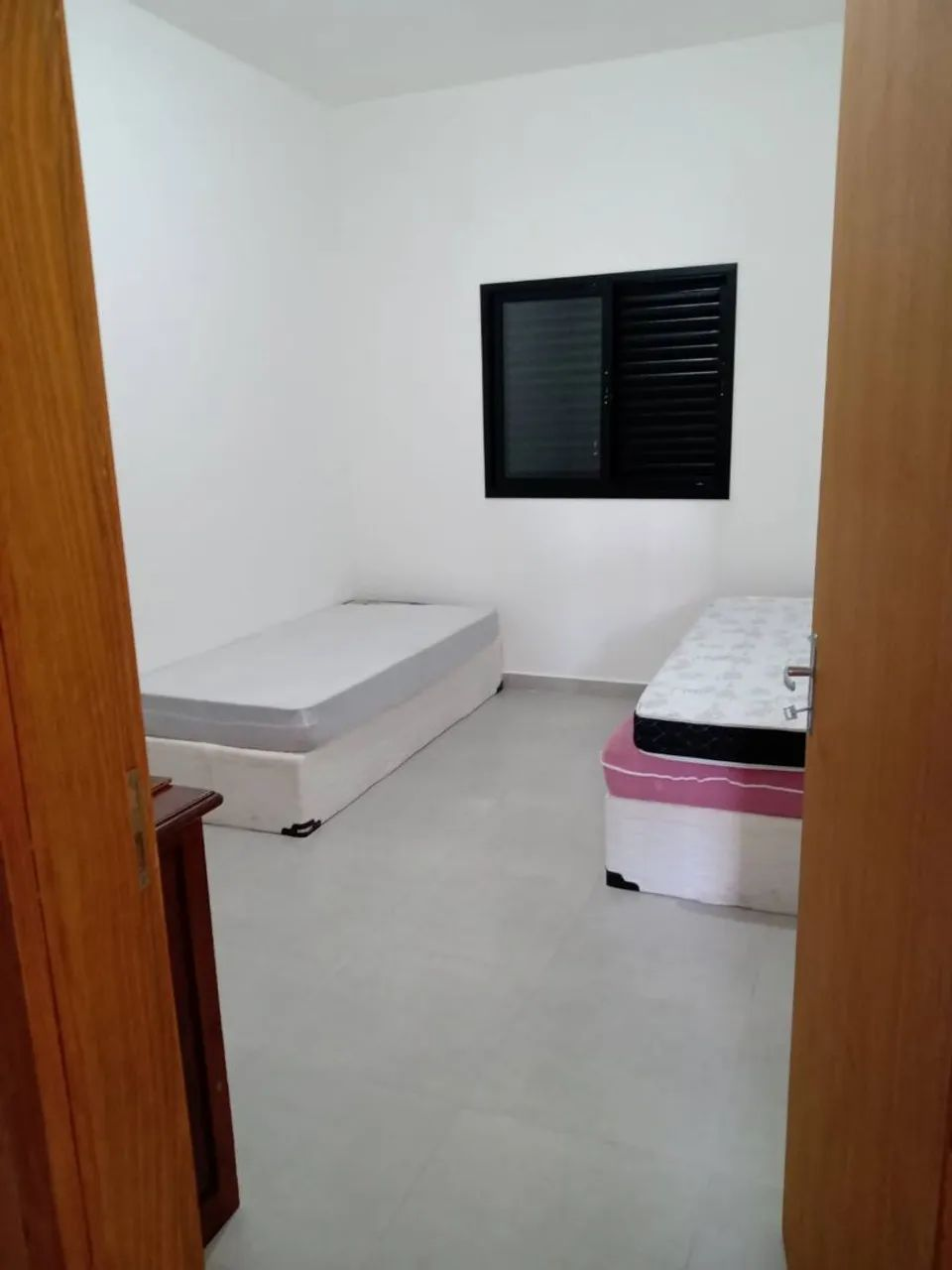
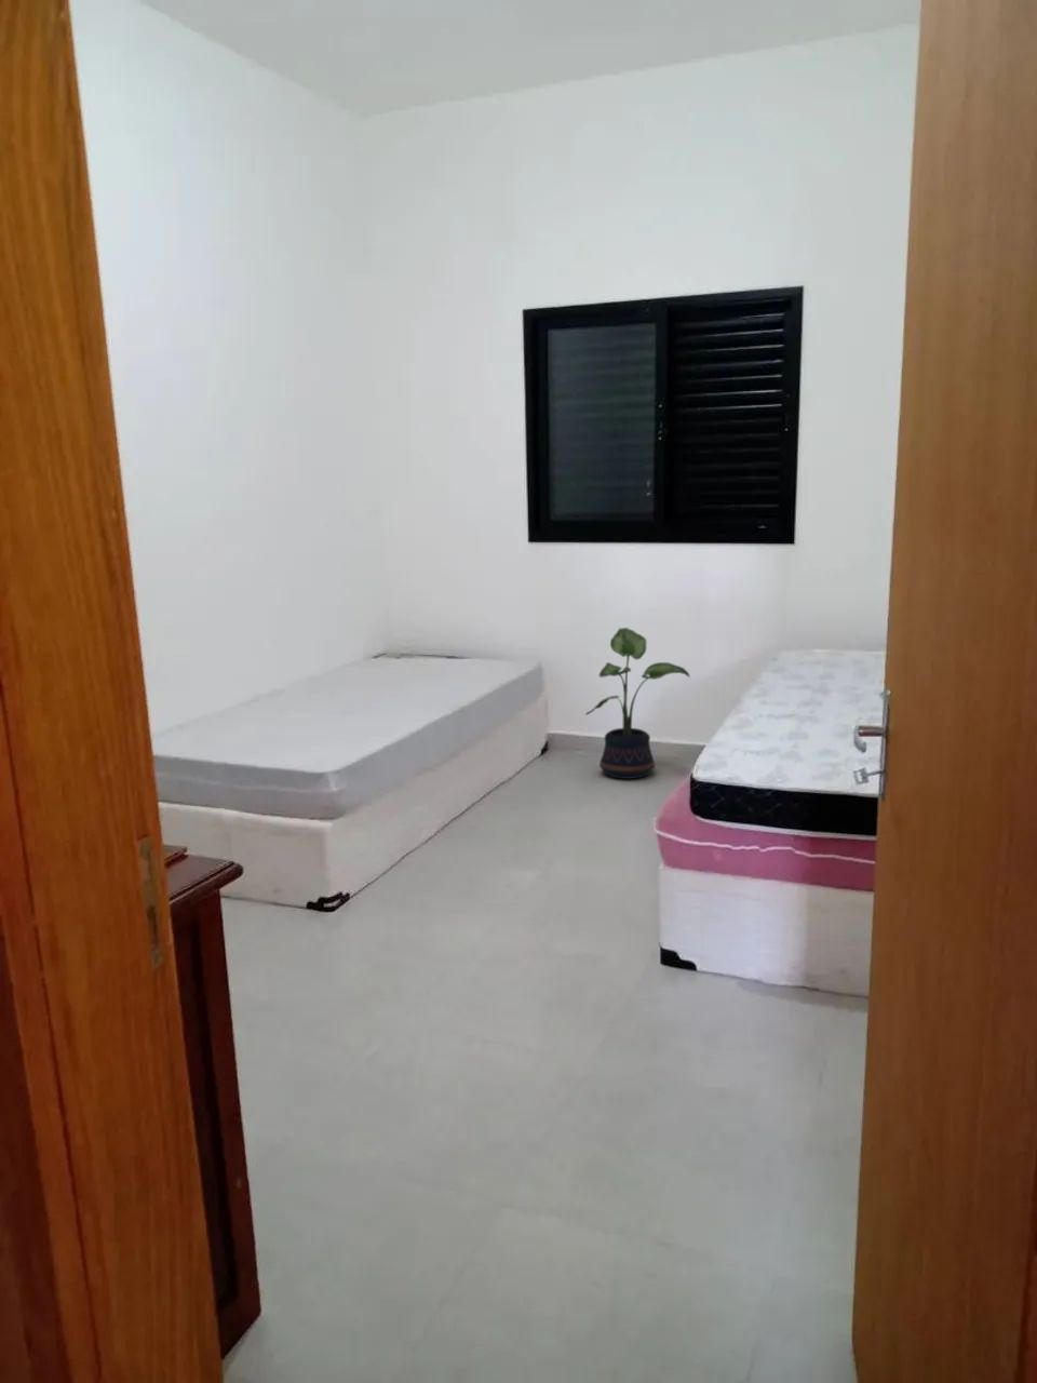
+ potted plant [584,626,691,780]
